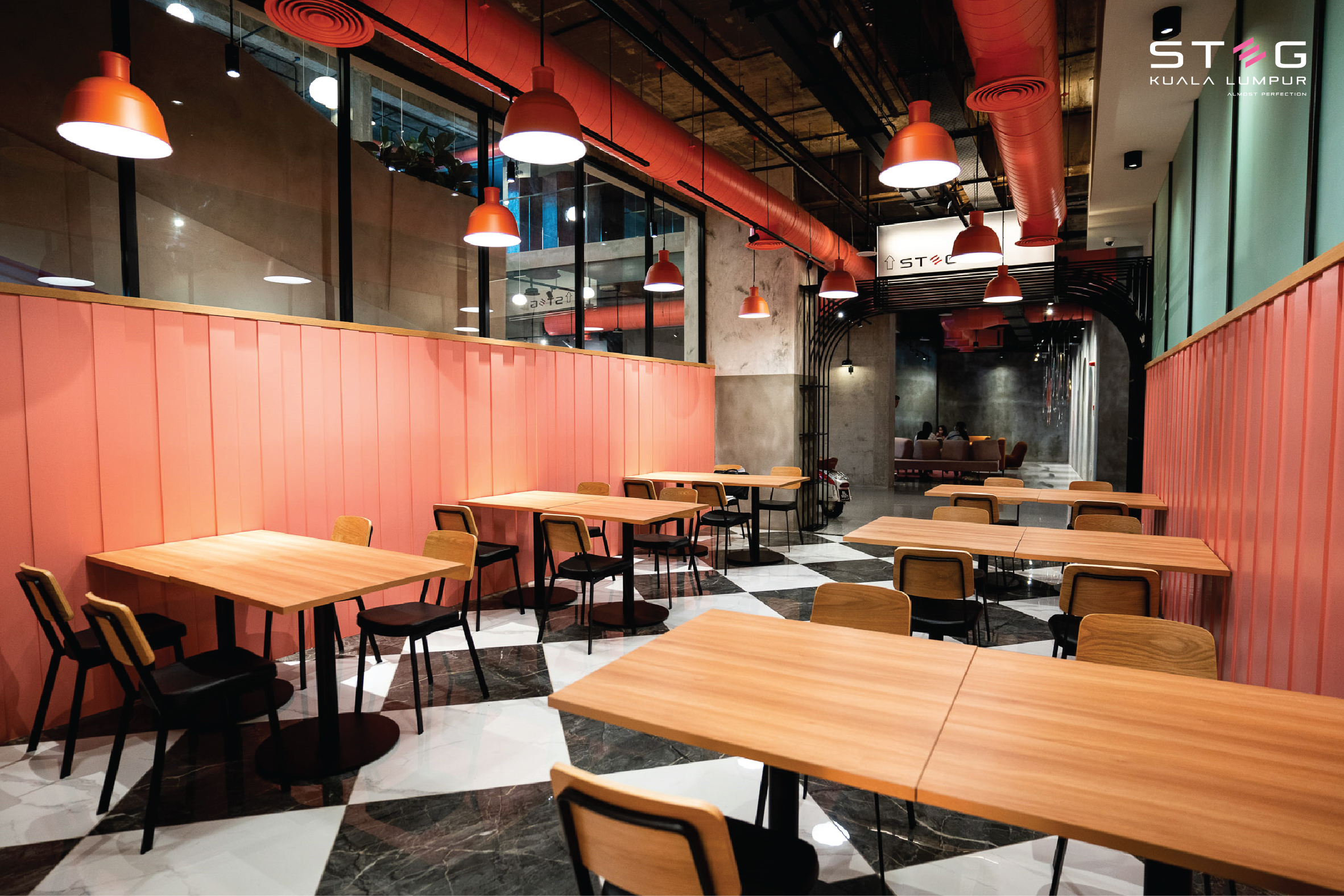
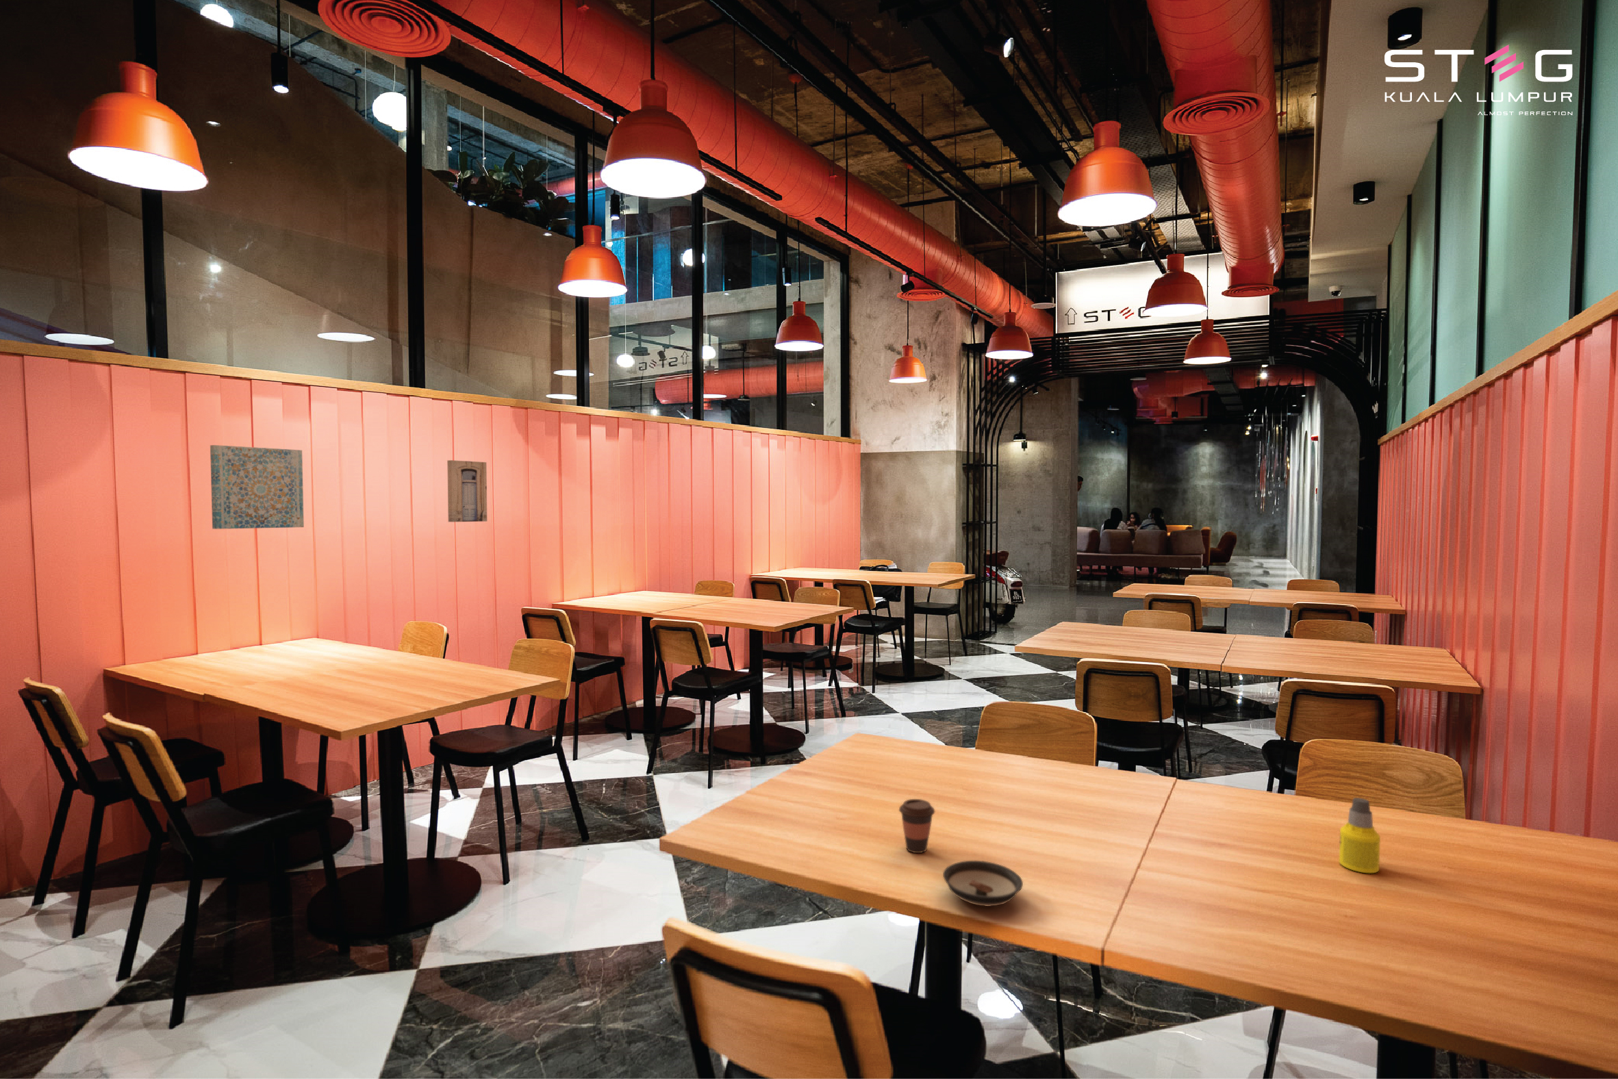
+ wall art [447,459,488,523]
+ saucer [943,860,1023,907]
+ bottle [1339,797,1381,873]
+ wall art [209,444,305,530]
+ coffee cup [898,798,935,854]
